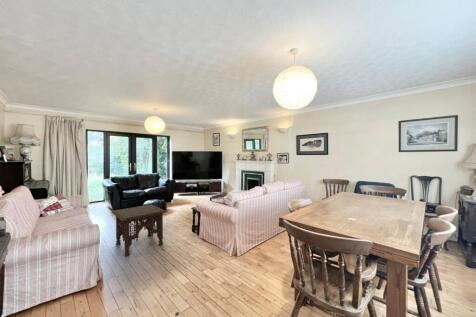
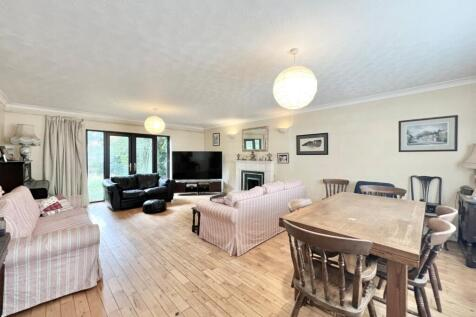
- side table [110,204,168,257]
